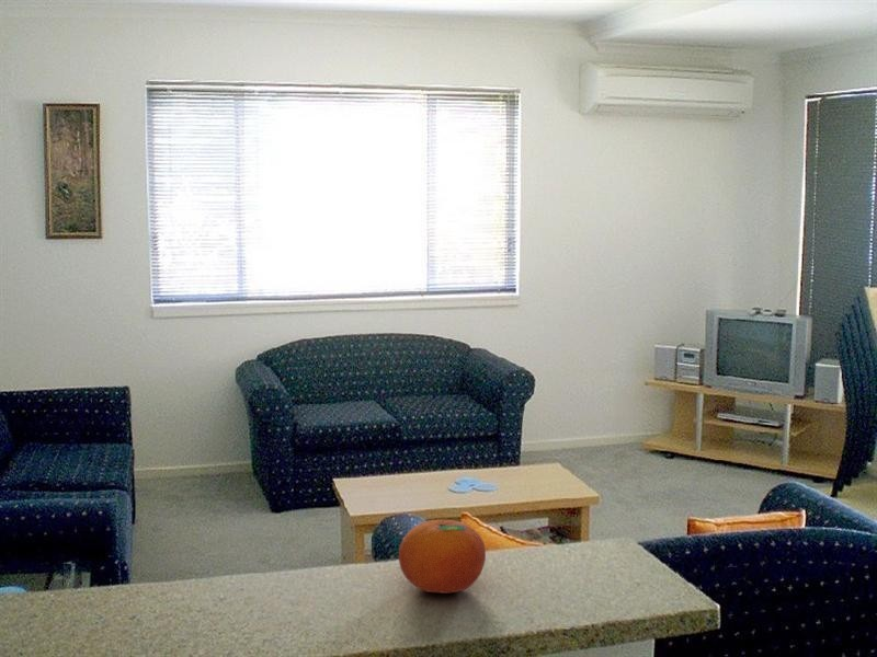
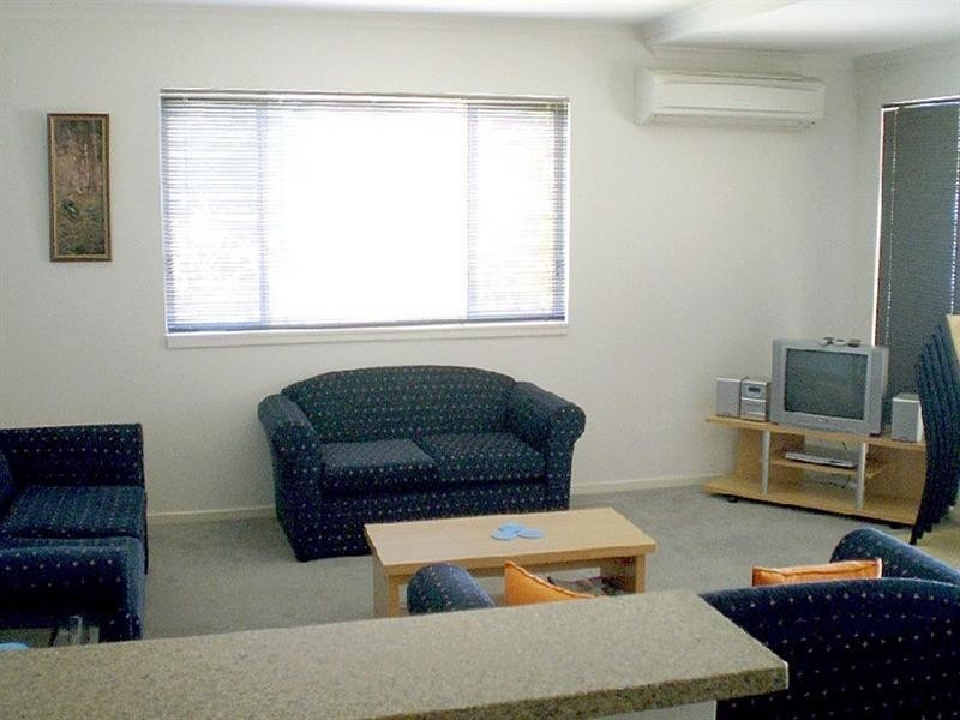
- fruit [398,519,487,595]
